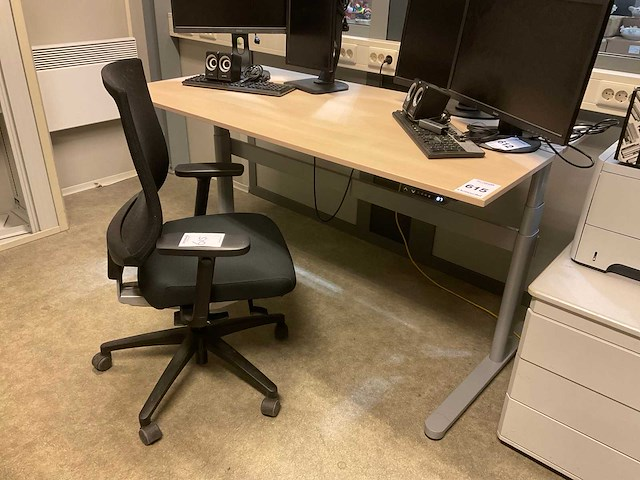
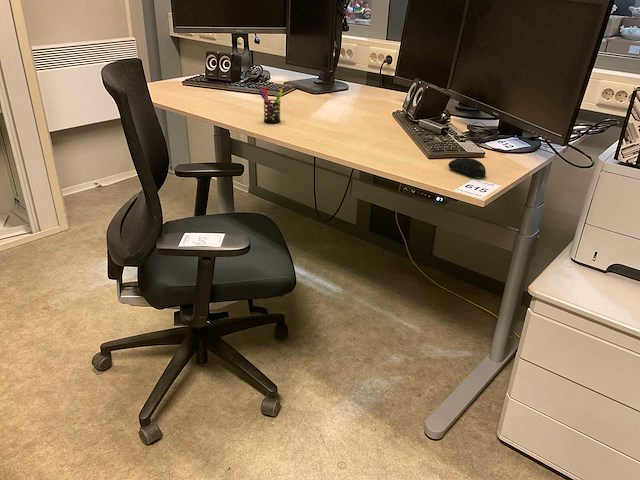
+ pen holder [258,86,284,124]
+ computer mouse [447,157,487,179]
